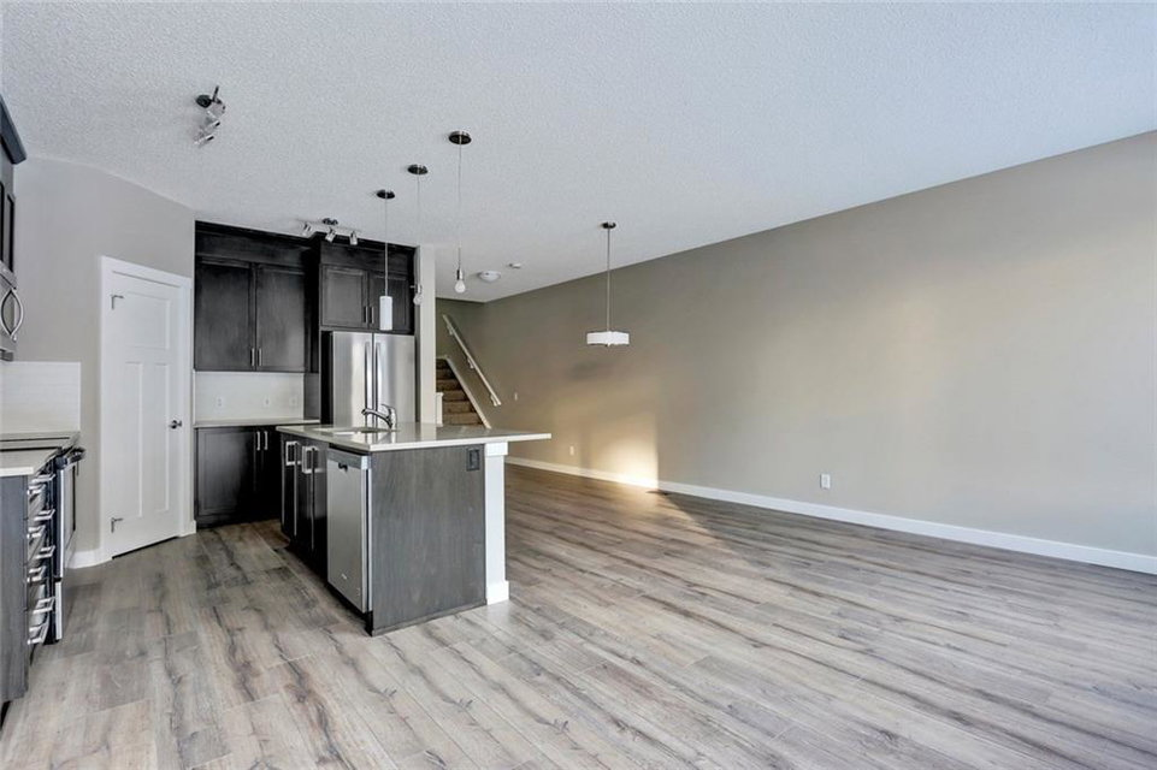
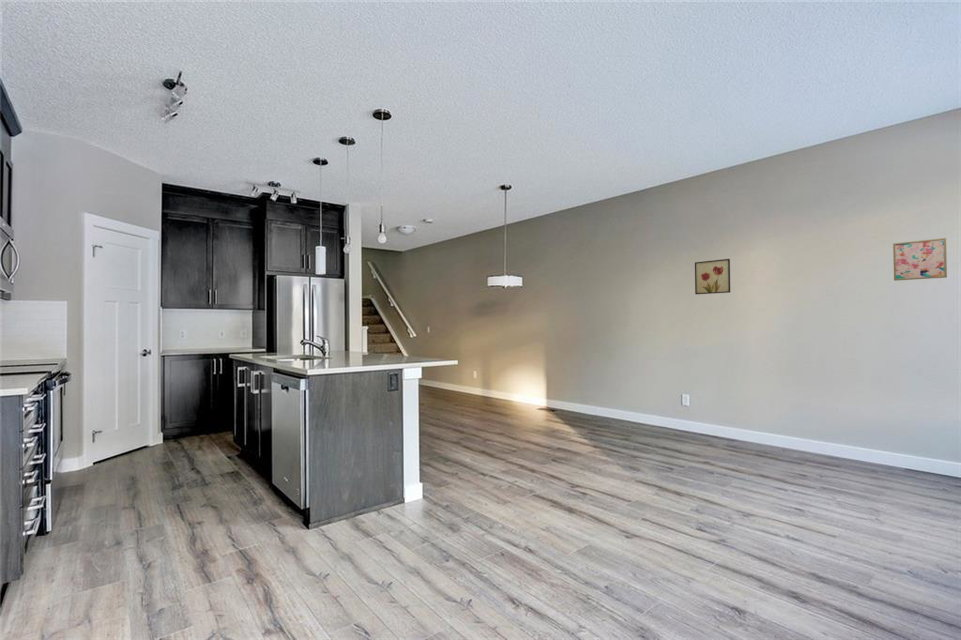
+ wall art [892,237,948,282]
+ wall art [694,258,731,295]
